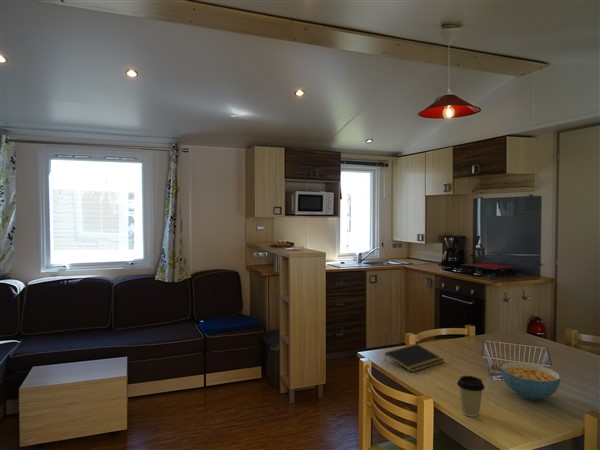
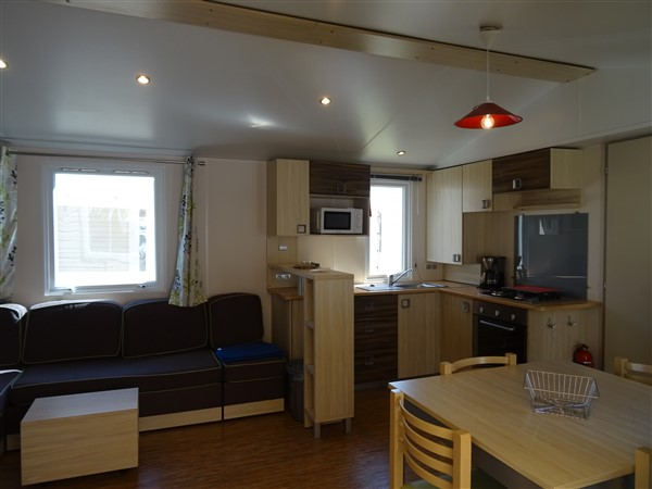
- cereal bowl [501,361,561,401]
- coffee cup [456,375,486,418]
- notepad [383,343,445,373]
